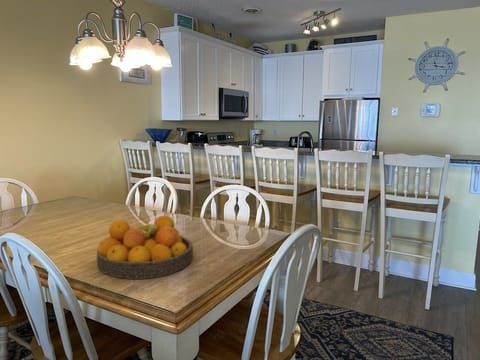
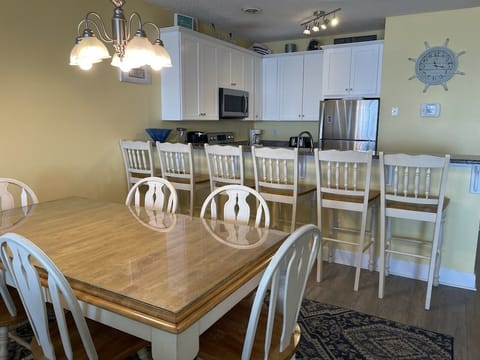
- fruit bowl [96,215,194,280]
